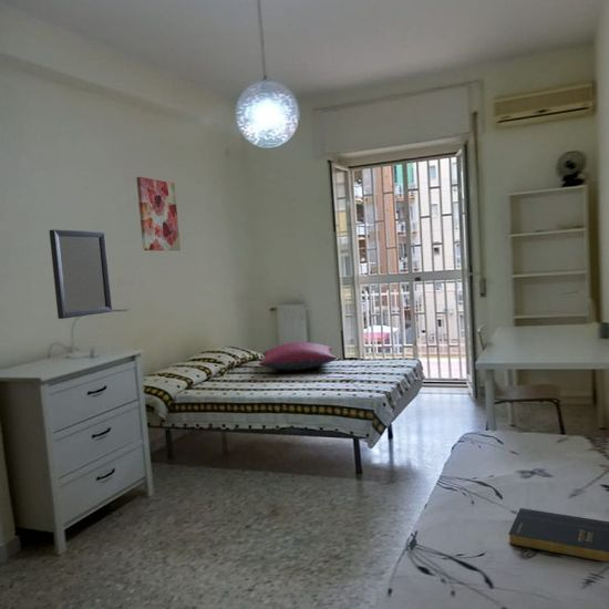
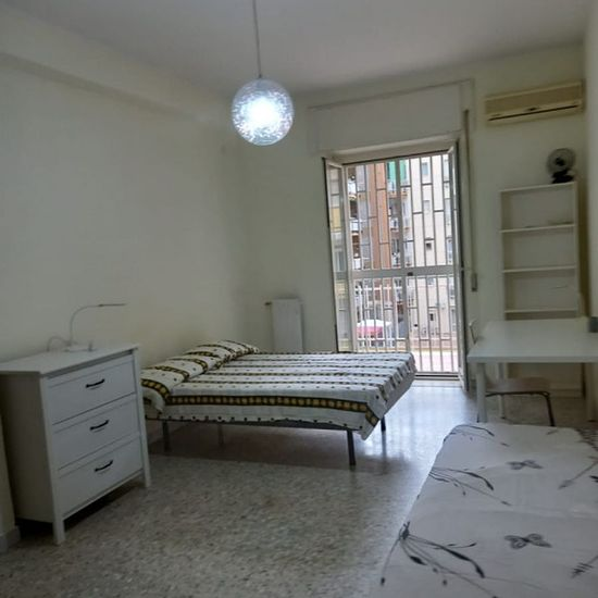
- wall art [135,176,182,251]
- book [507,507,609,564]
- home mirror [48,228,113,320]
- pillow [258,341,338,371]
